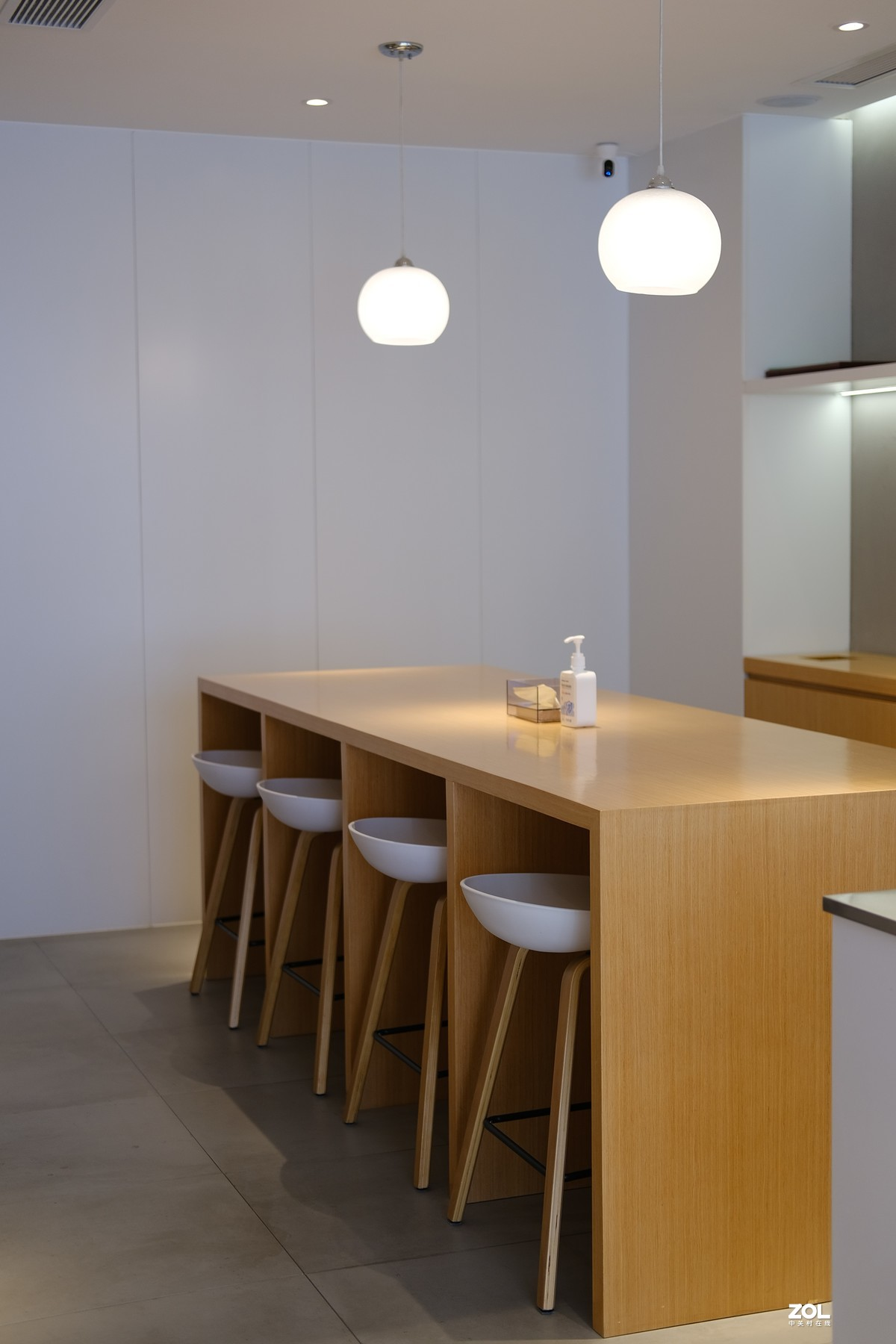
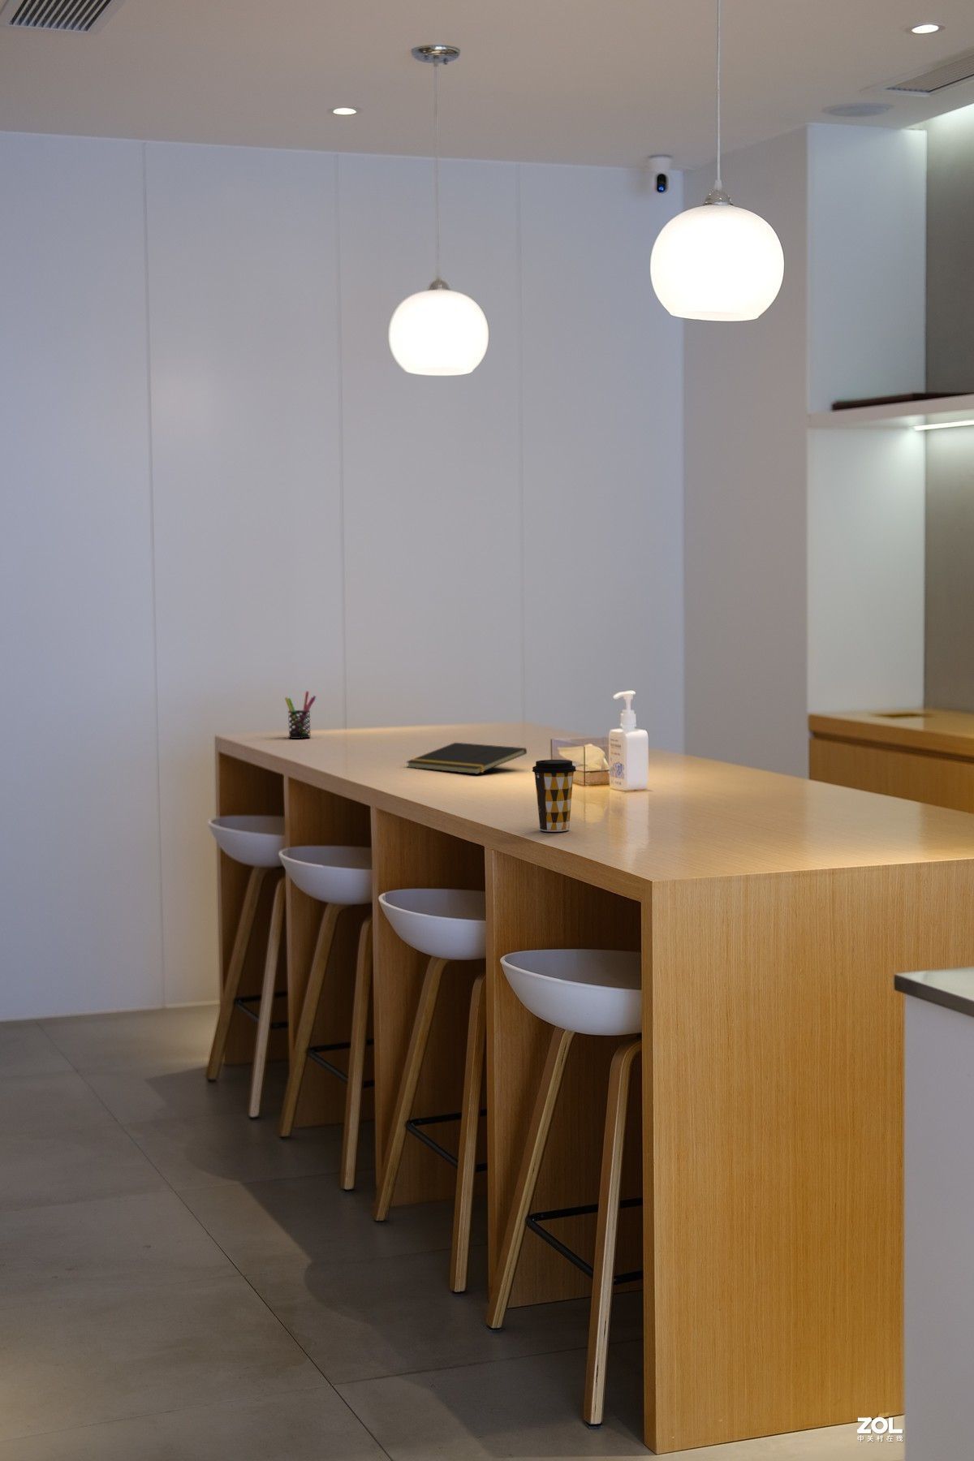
+ pen holder [284,690,316,739]
+ notepad [405,741,527,775]
+ coffee cup [532,759,577,833]
